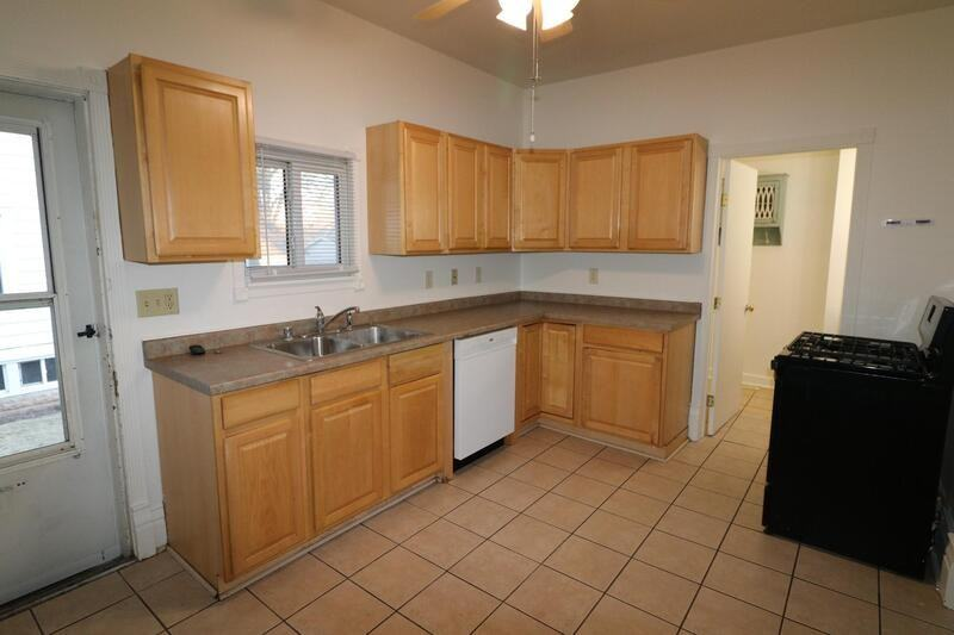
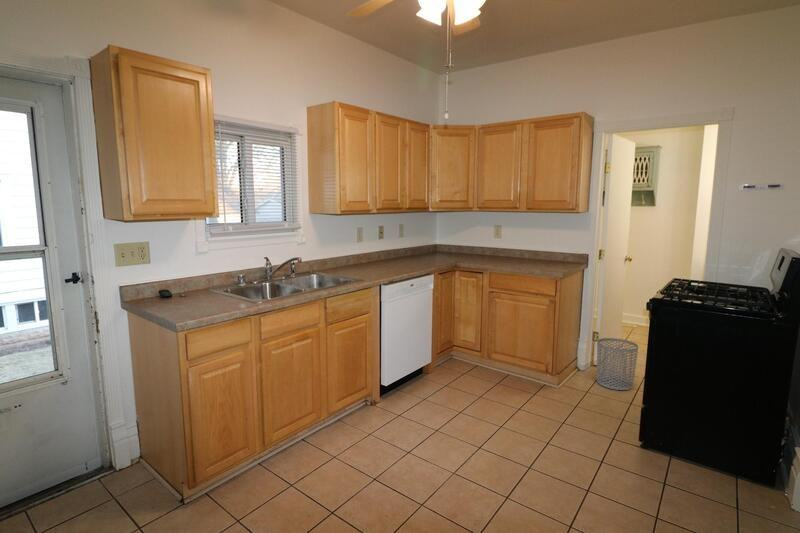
+ waste bin [596,337,639,391]
